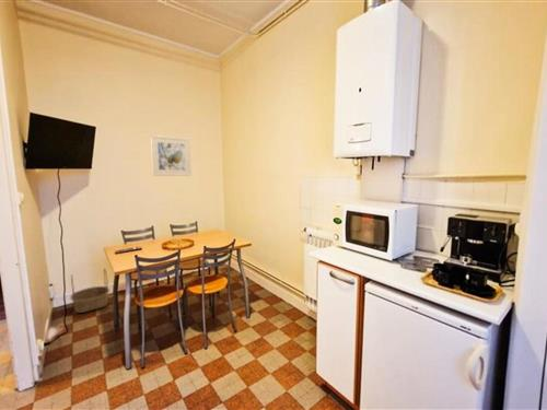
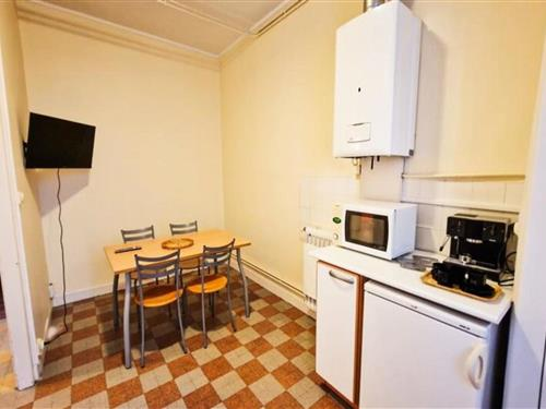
- basket [69,267,110,314]
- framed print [150,134,193,177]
